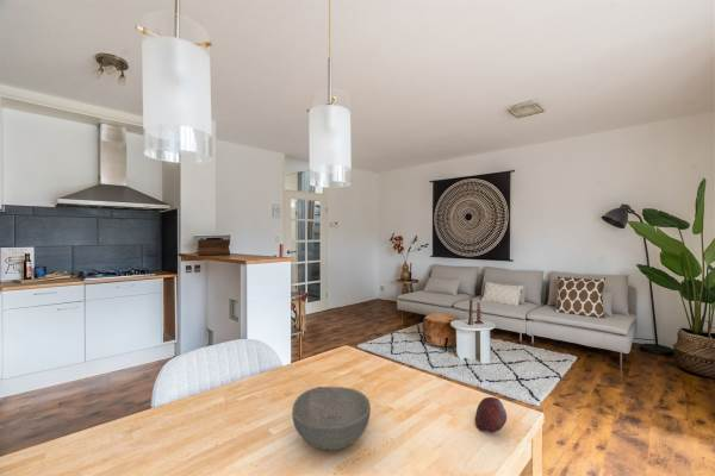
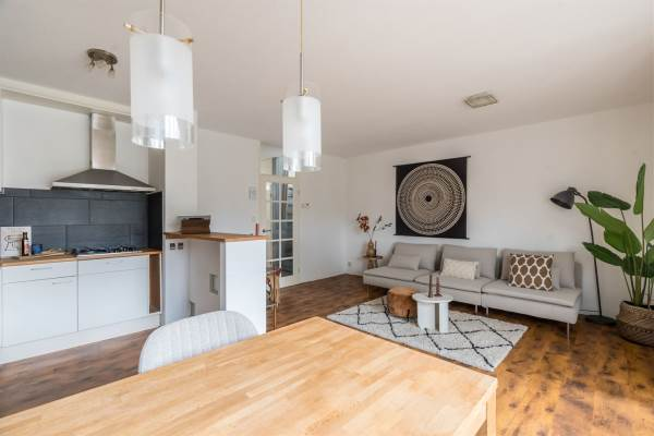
- bowl [291,386,372,451]
- apple [474,396,508,433]
